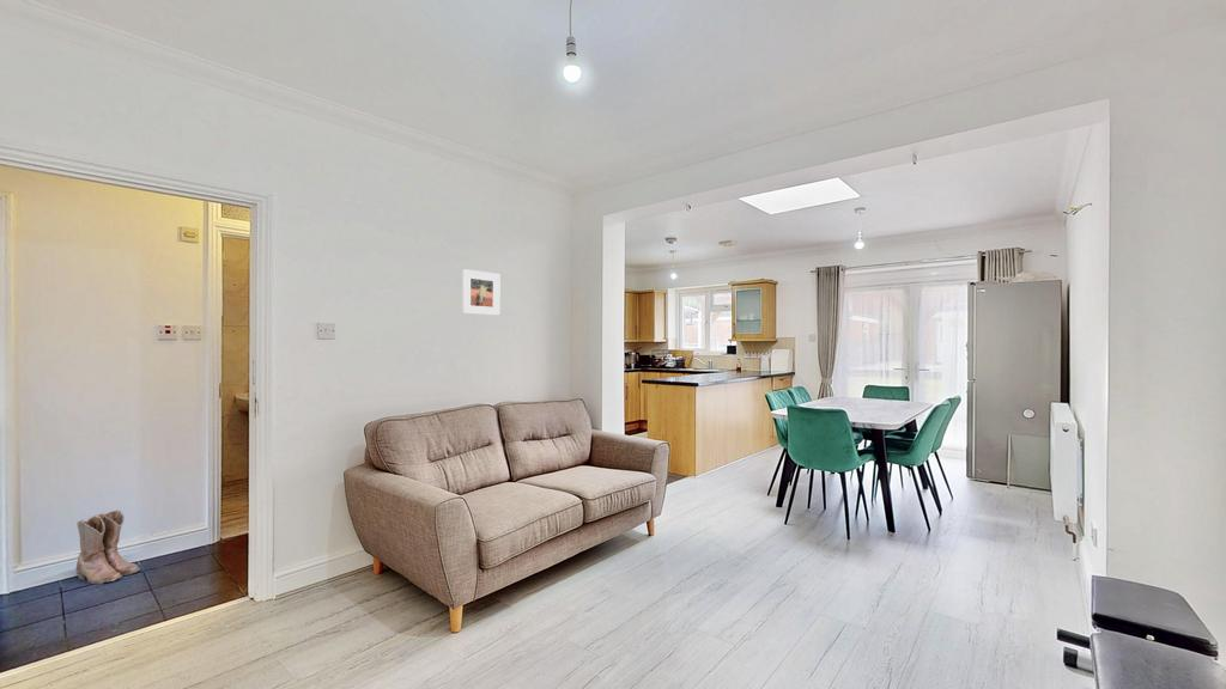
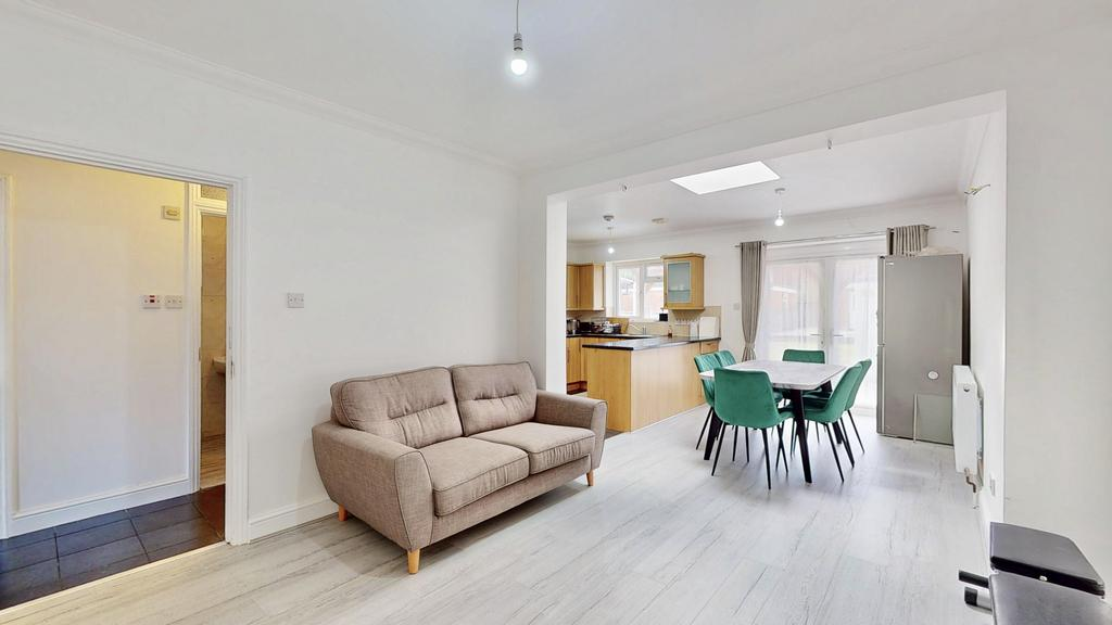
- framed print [461,268,500,317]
- boots [75,508,141,585]
